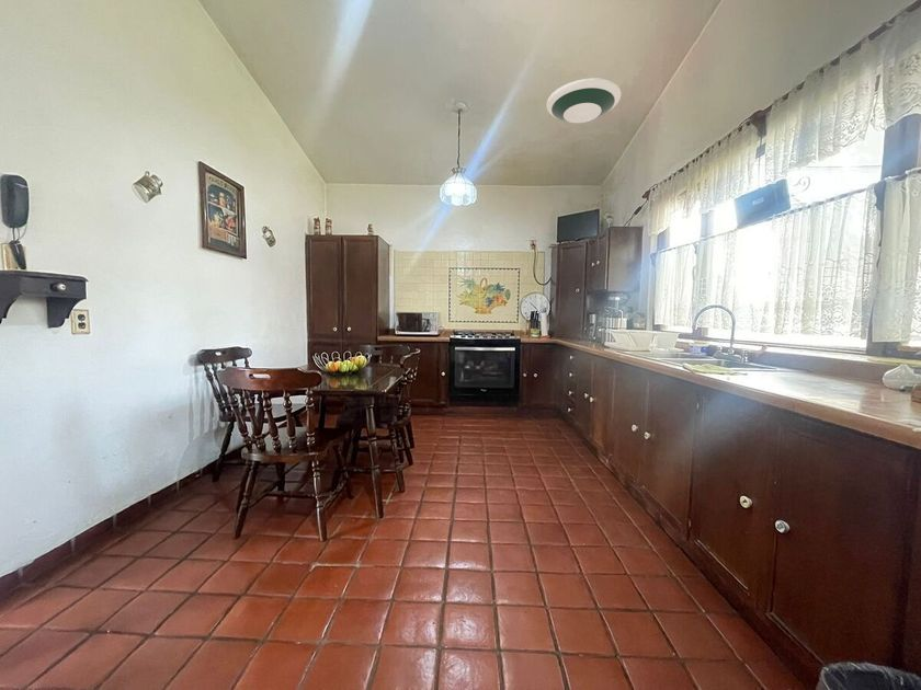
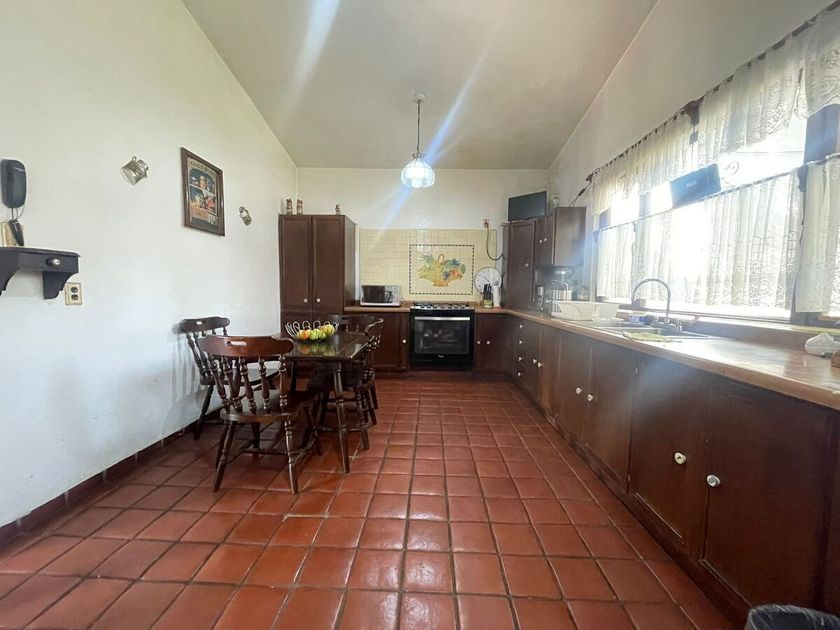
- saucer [545,78,622,124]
